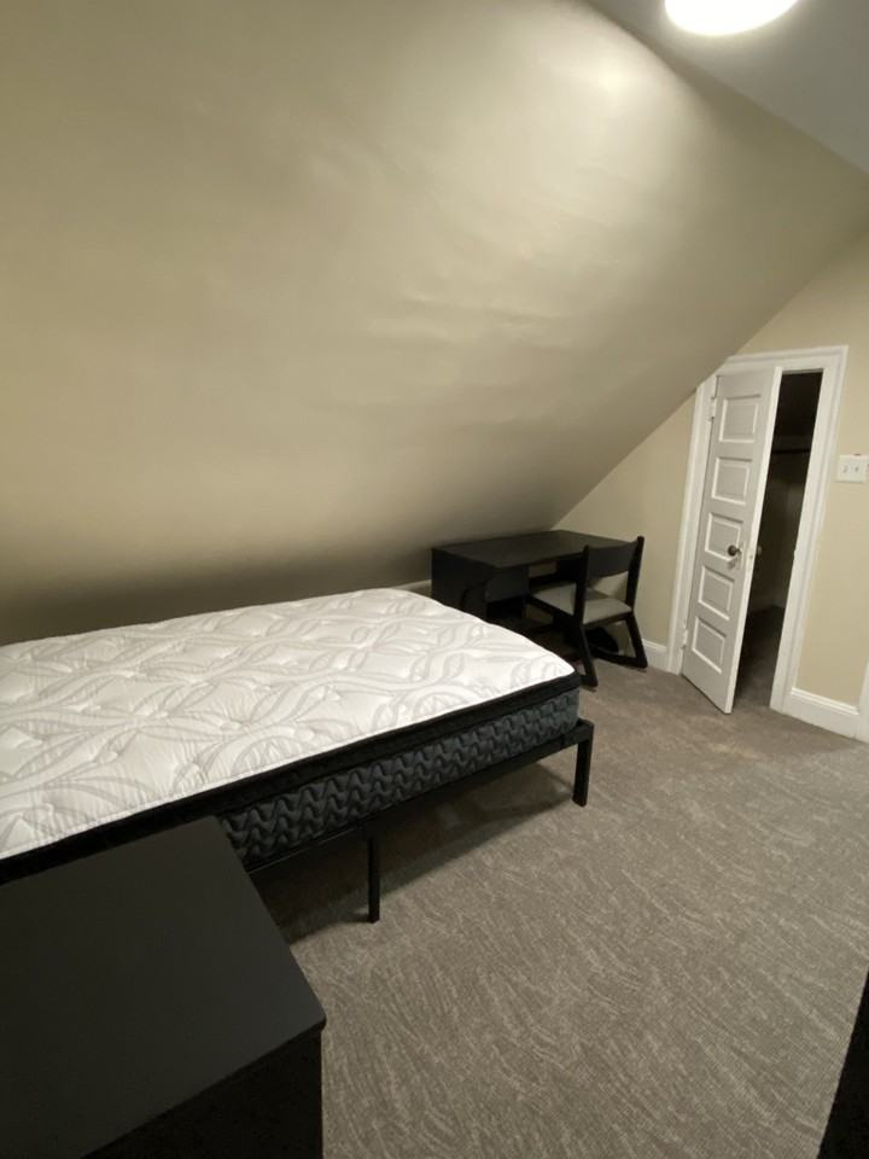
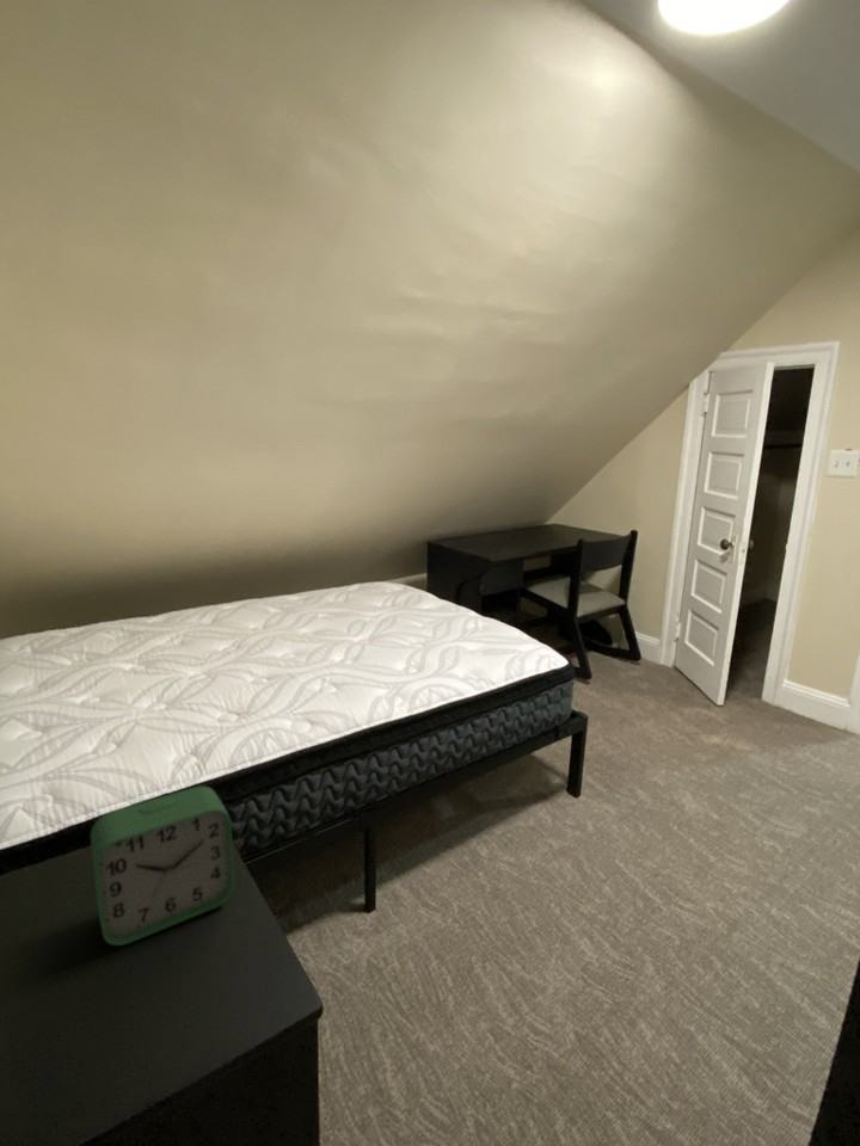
+ alarm clock [90,785,235,947]
